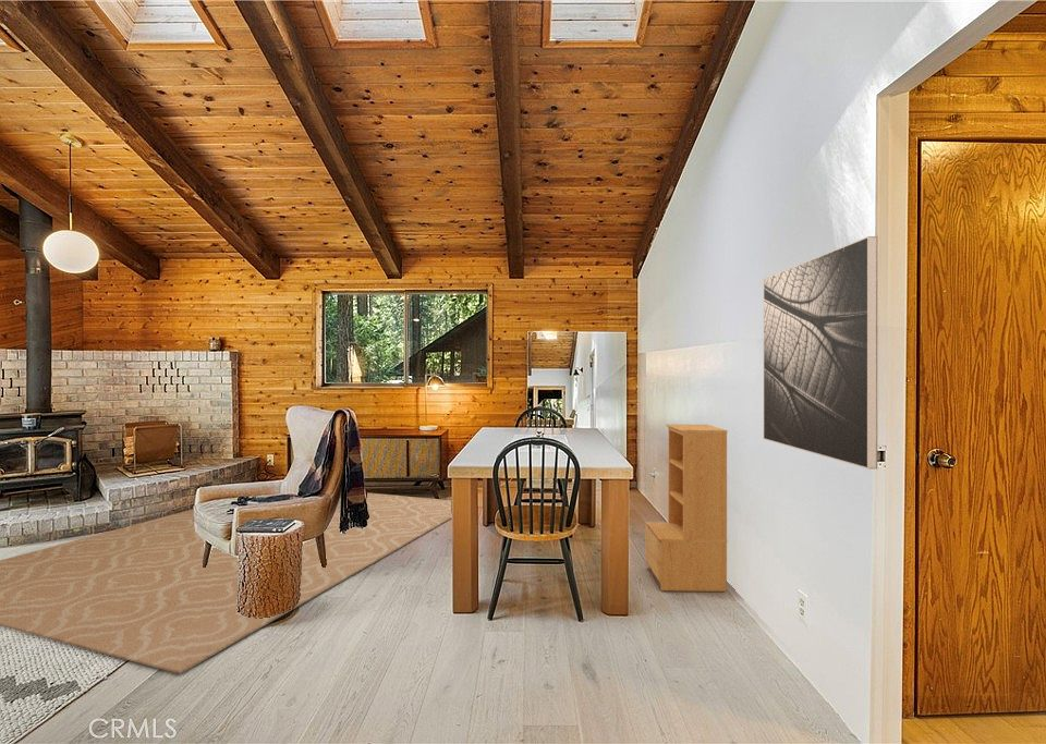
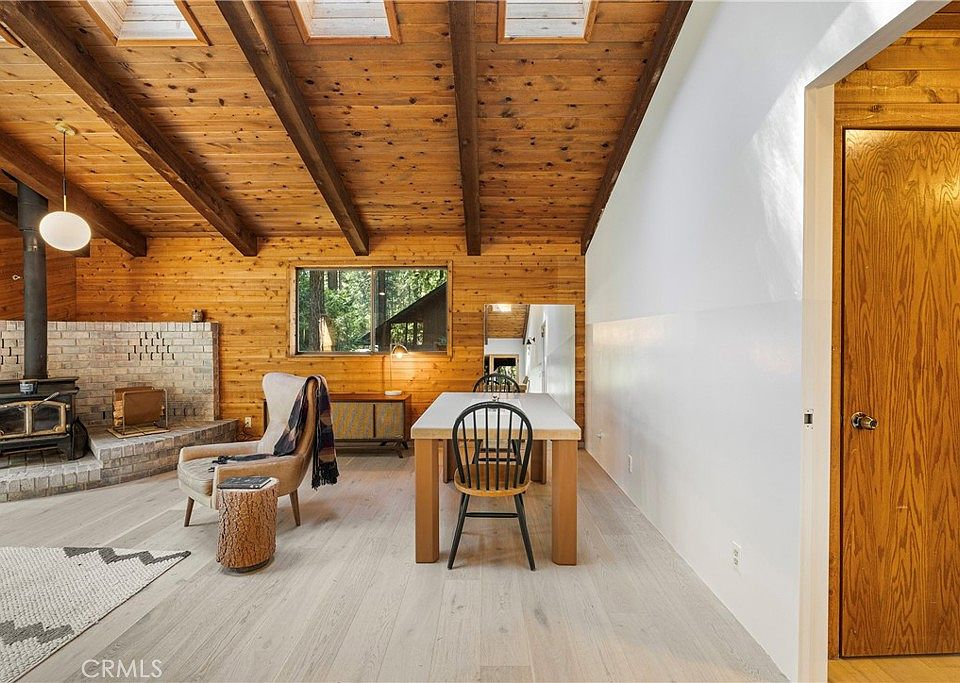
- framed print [763,235,878,471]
- rug [0,491,452,675]
- bookshelf [644,424,729,593]
